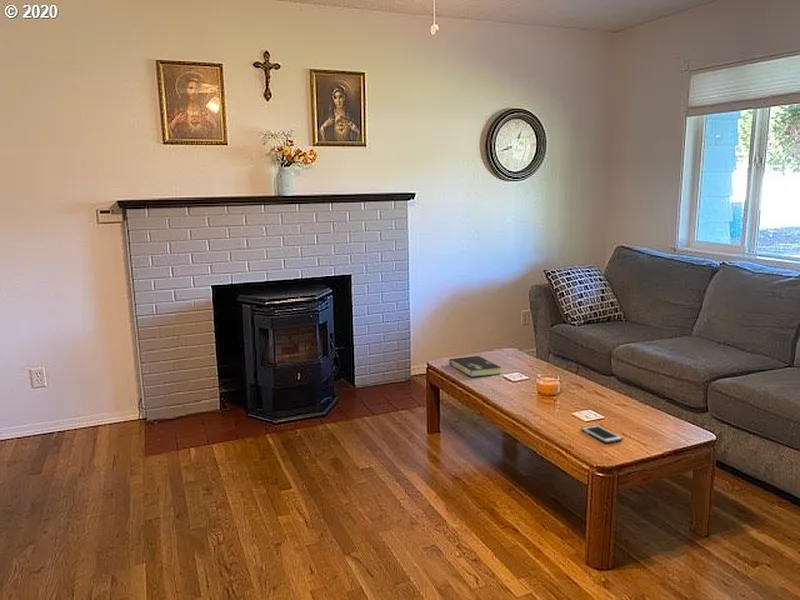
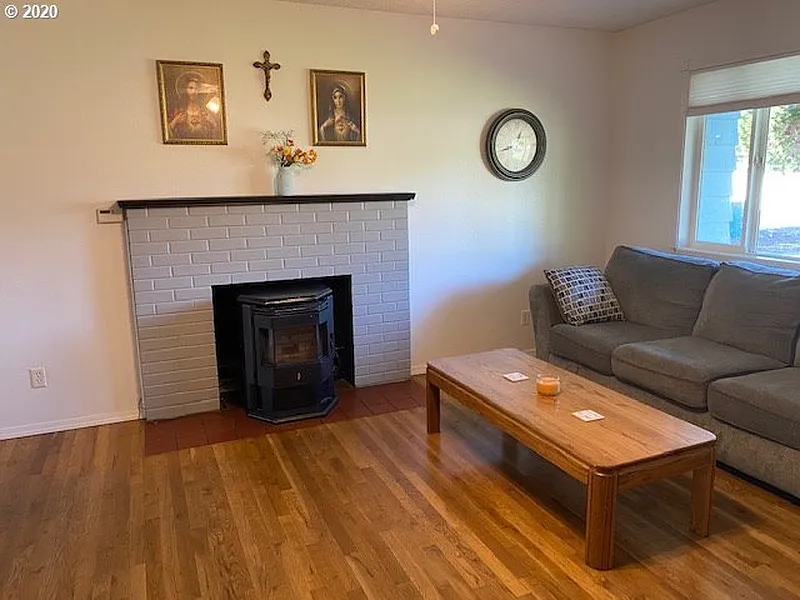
- cell phone [580,424,624,444]
- book [448,355,502,378]
